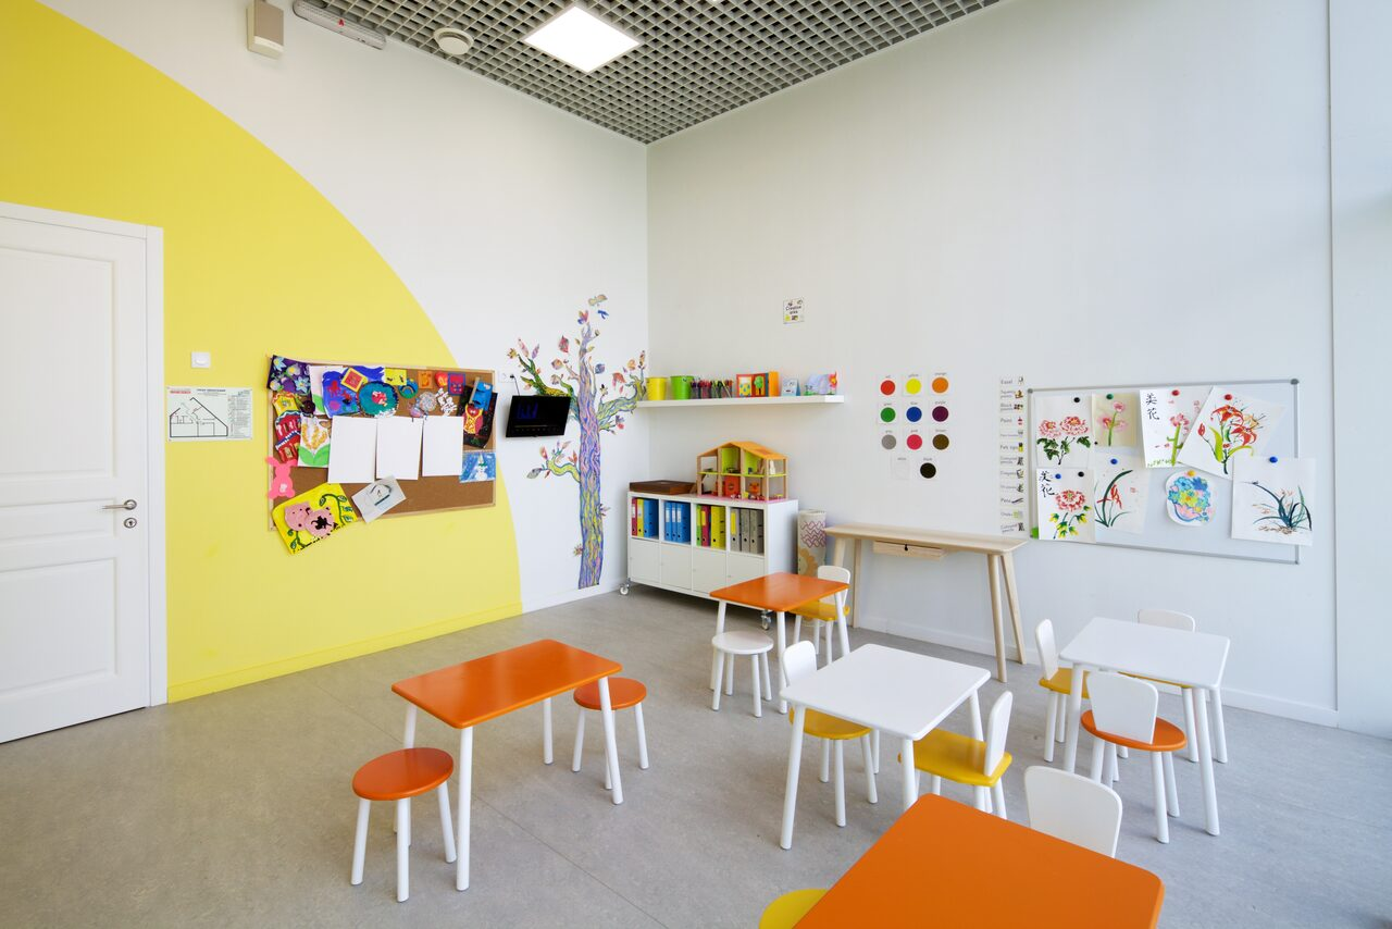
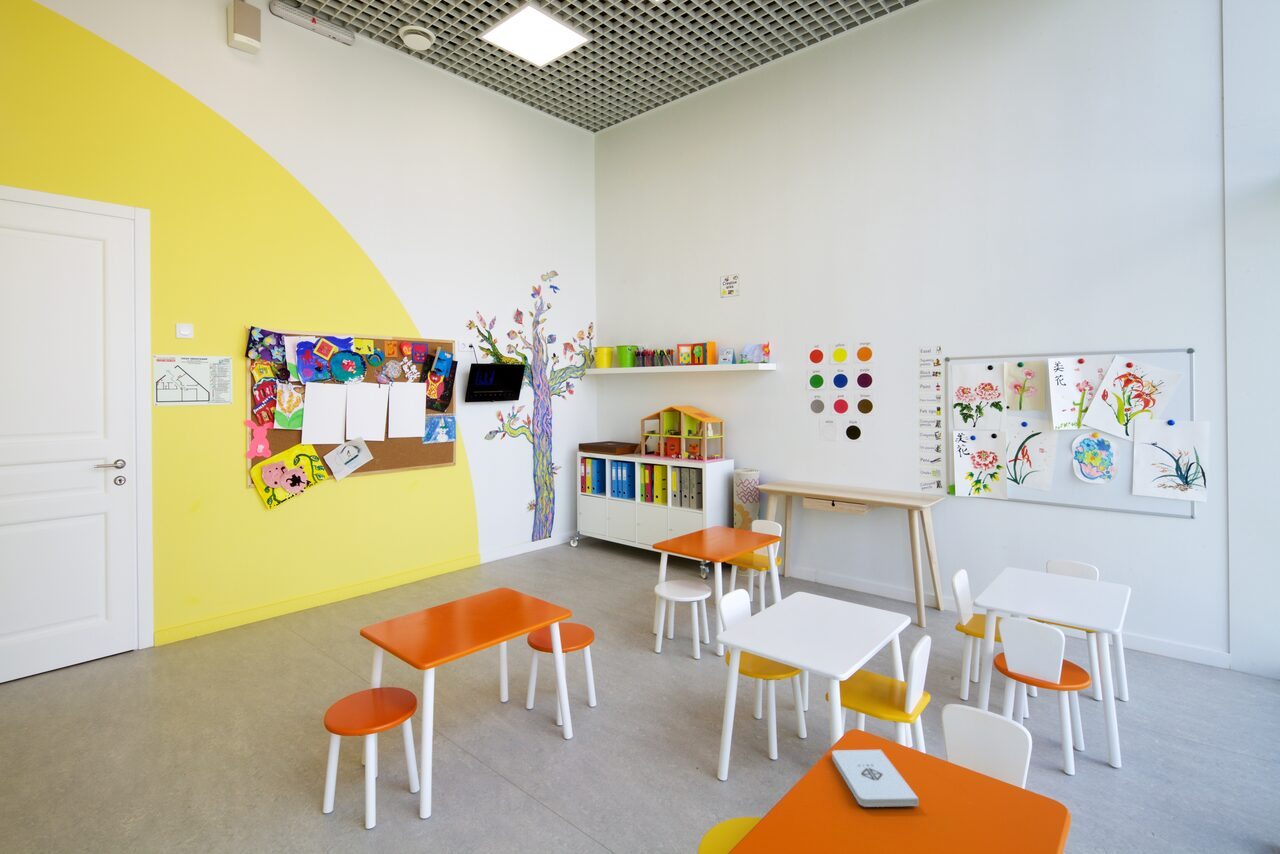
+ notepad [831,749,919,808]
